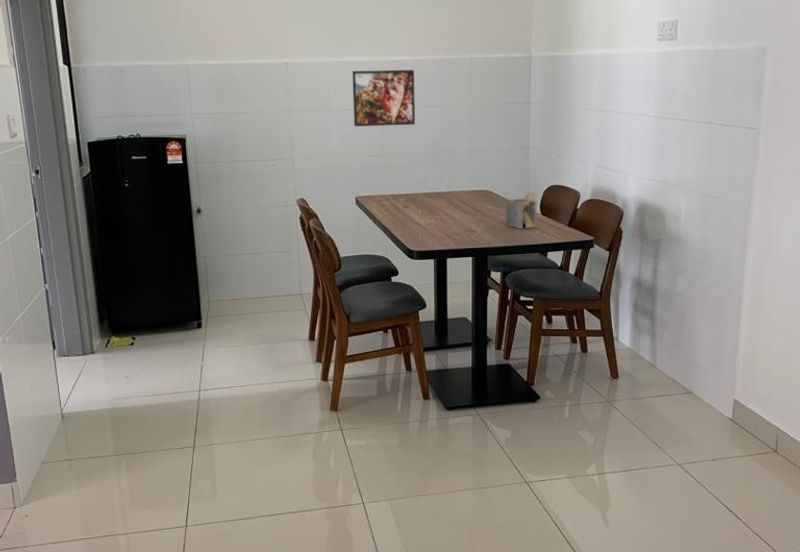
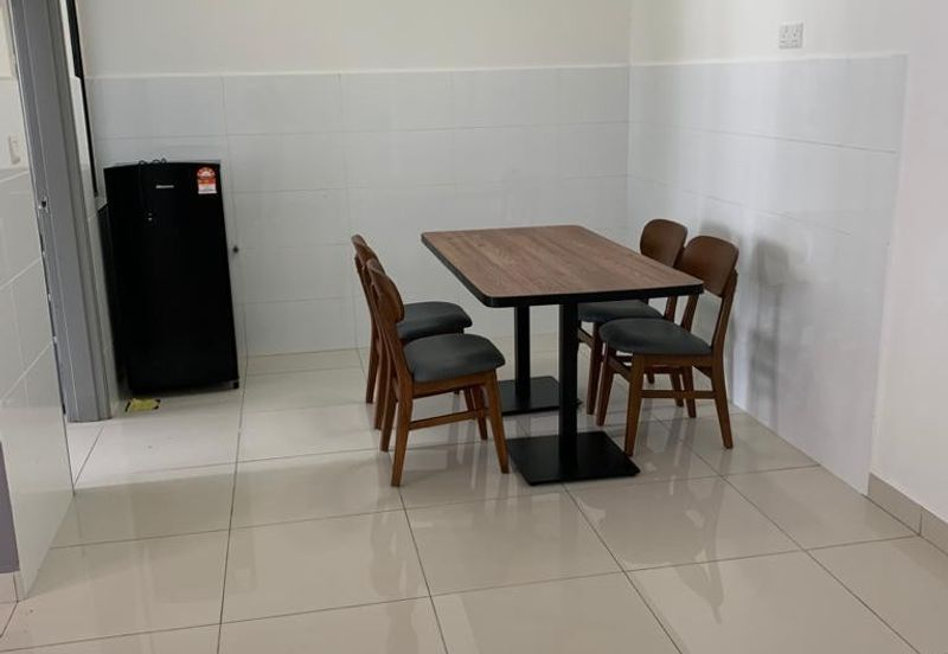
- napkin holder [505,191,538,230]
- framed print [351,69,416,127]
